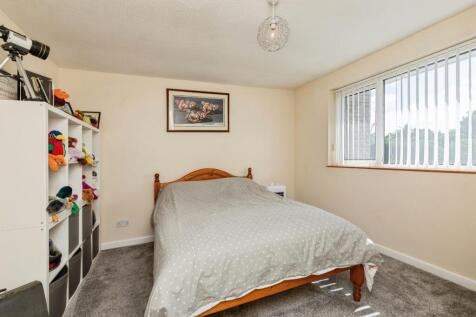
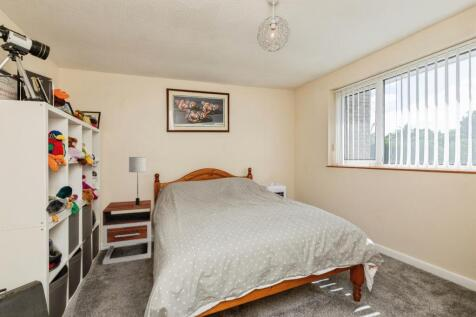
+ table lamp [128,156,147,207]
+ nightstand [102,199,152,265]
